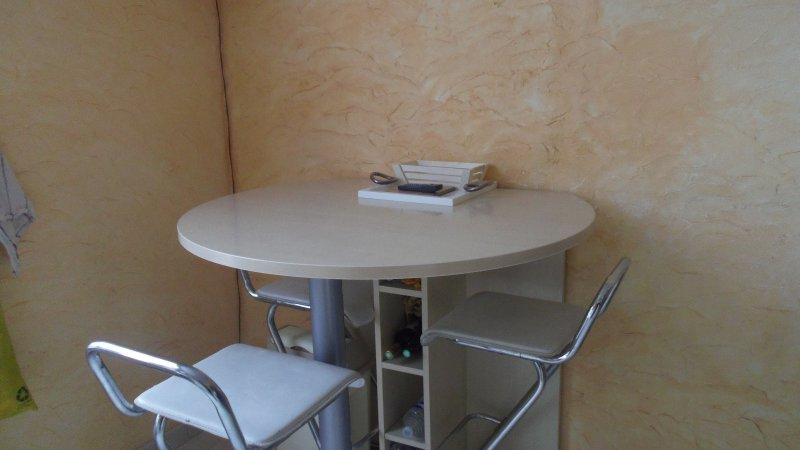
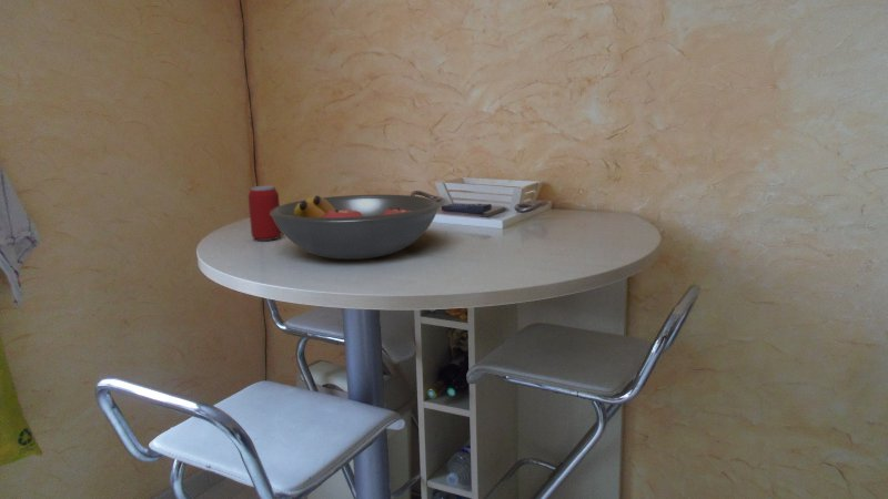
+ beverage can [248,185,282,242]
+ fruit bowl [270,194,441,261]
